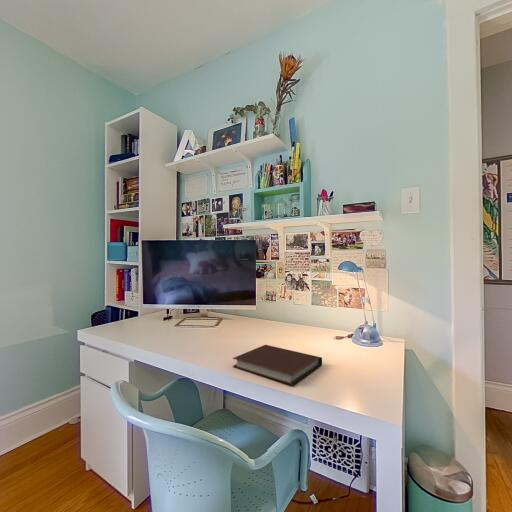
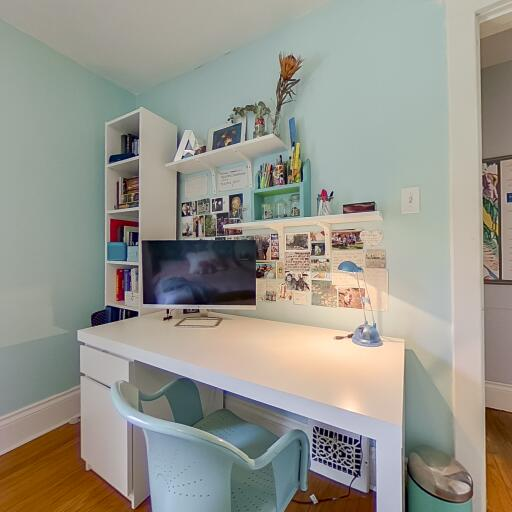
- notebook [232,344,323,386]
